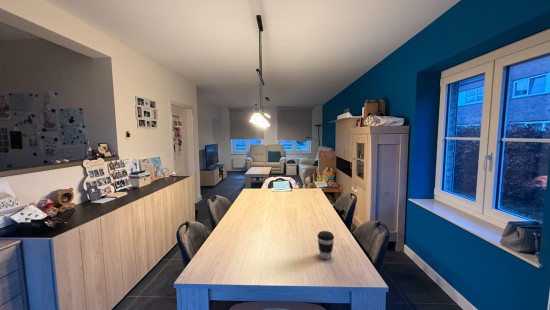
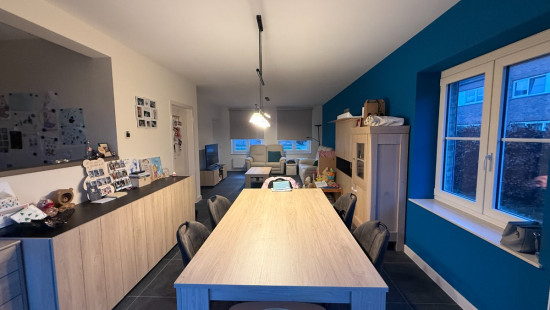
- coffee cup [316,230,335,260]
